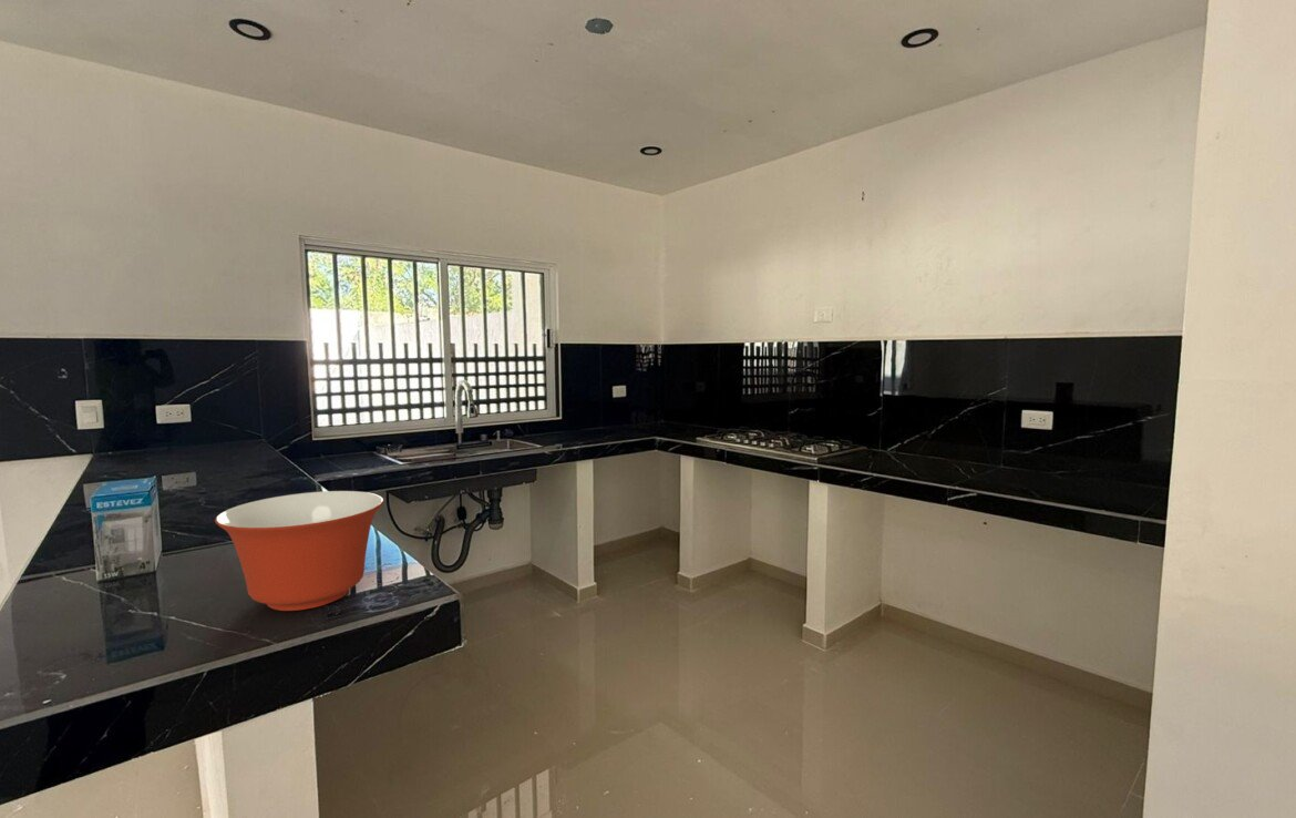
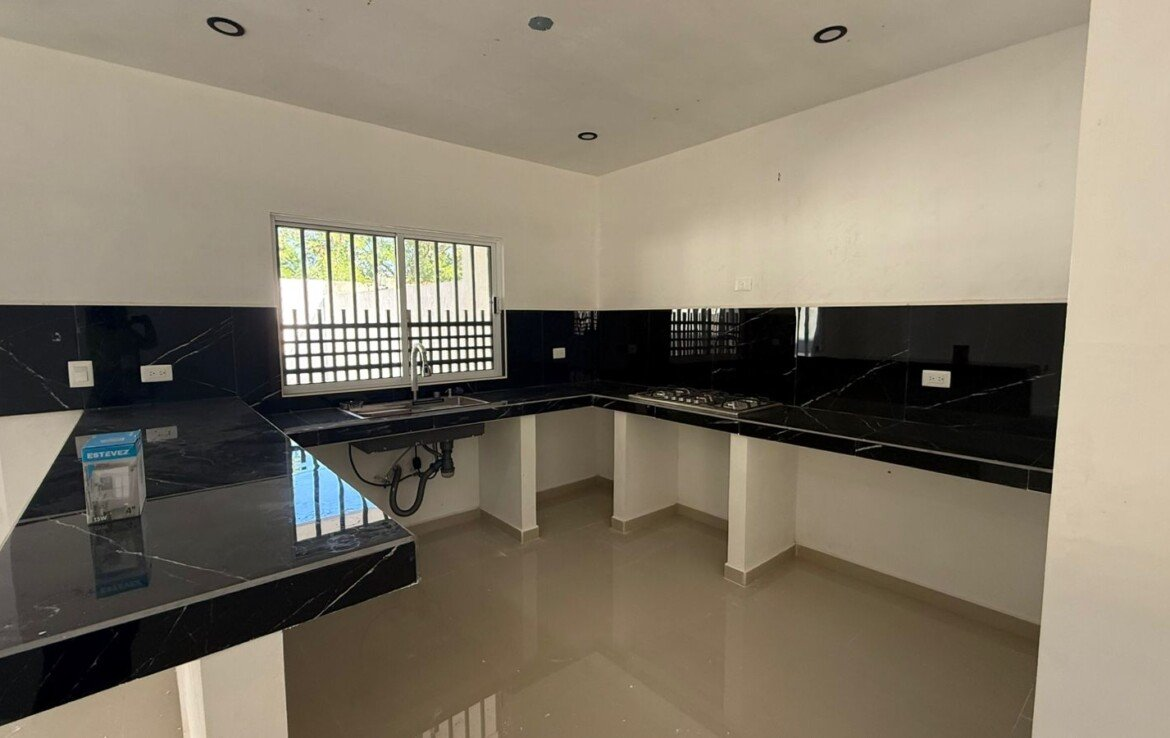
- mixing bowl [214,490,384,612]
